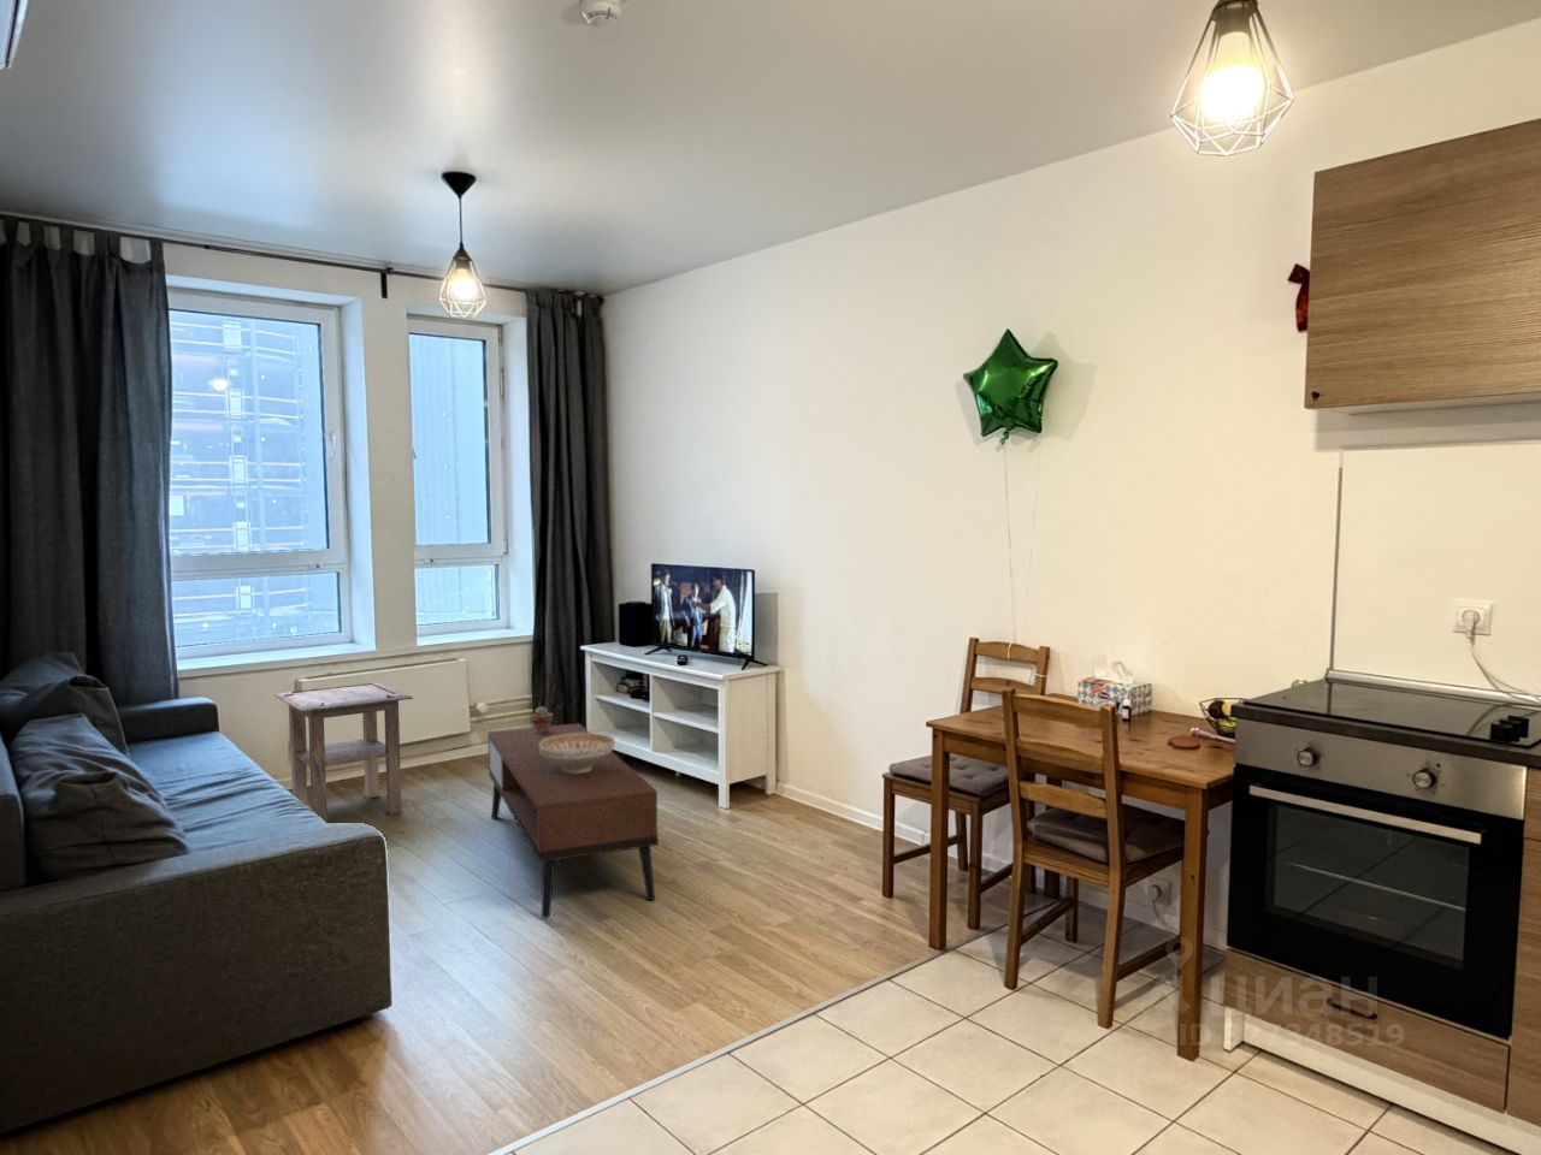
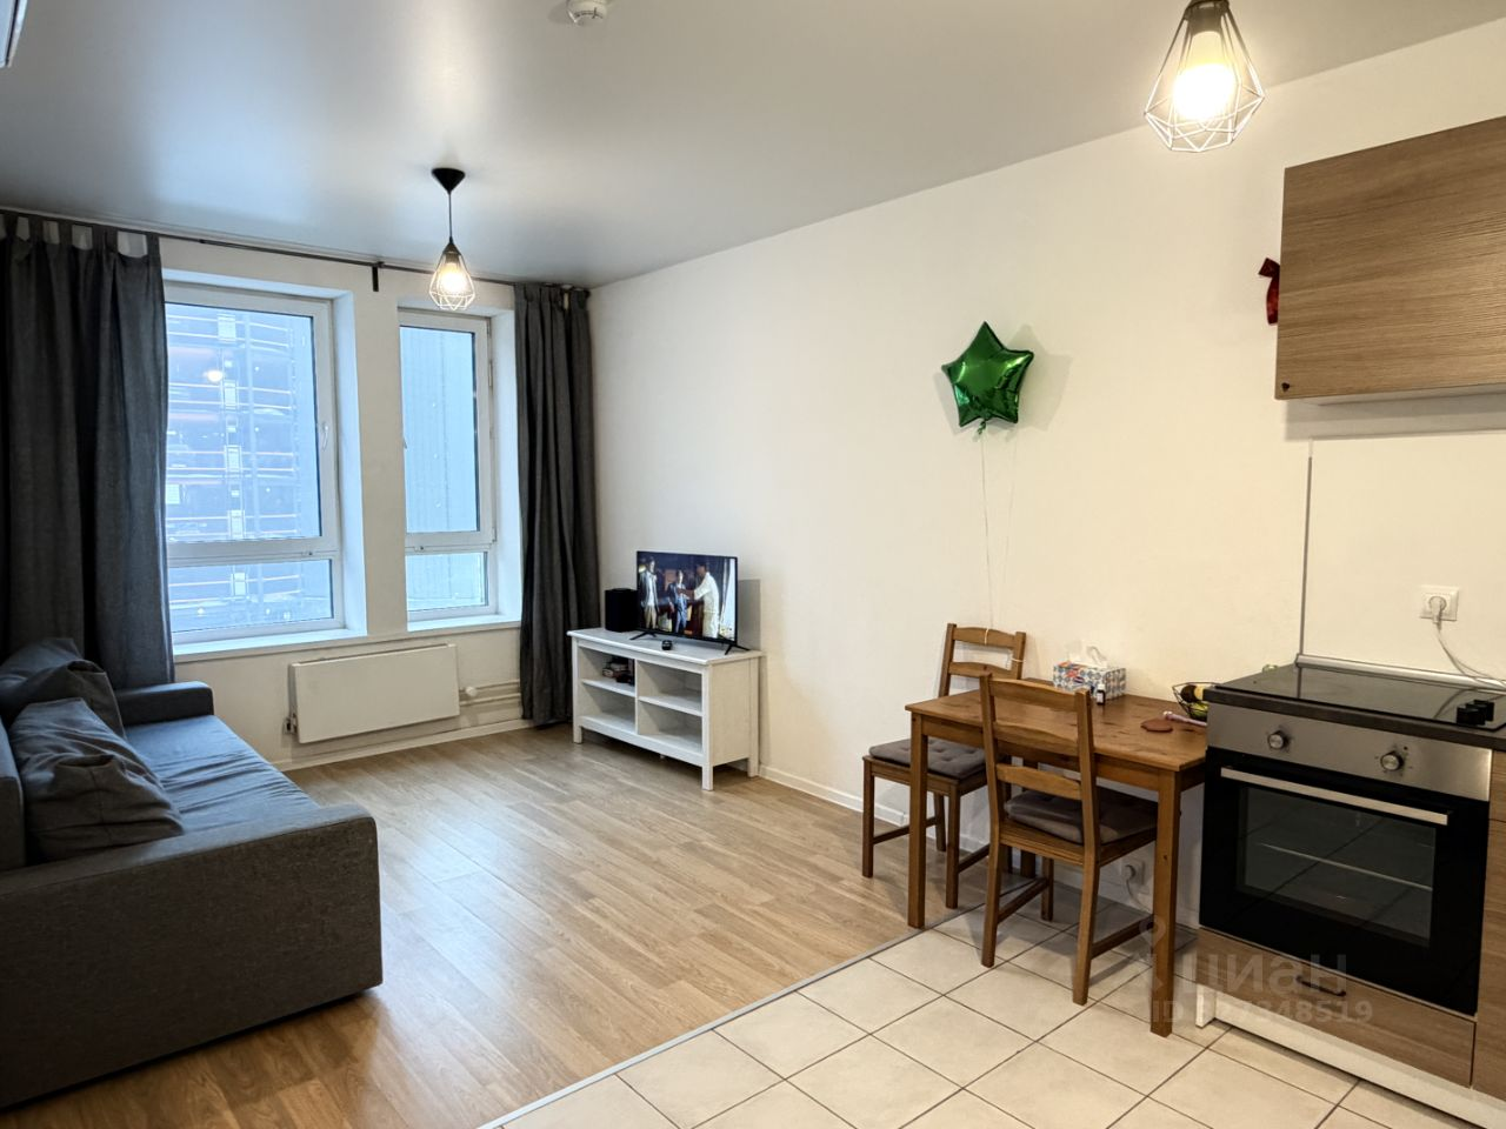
- potted succulent [531,705,553,735]
- side table [273,681,414,824]
- coffee table [487,722,659,920]
- decorative bowl [540,732,615,774]
